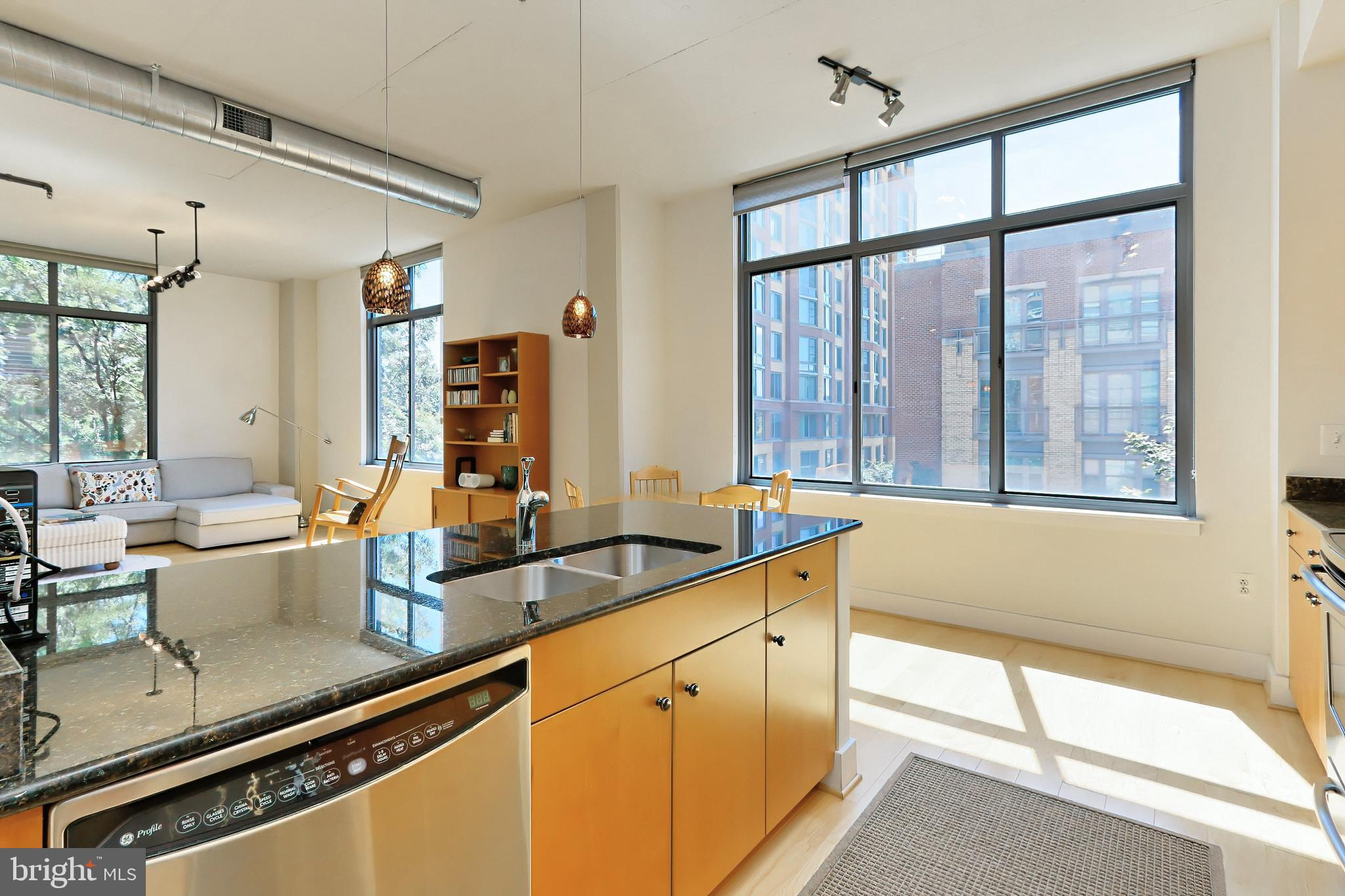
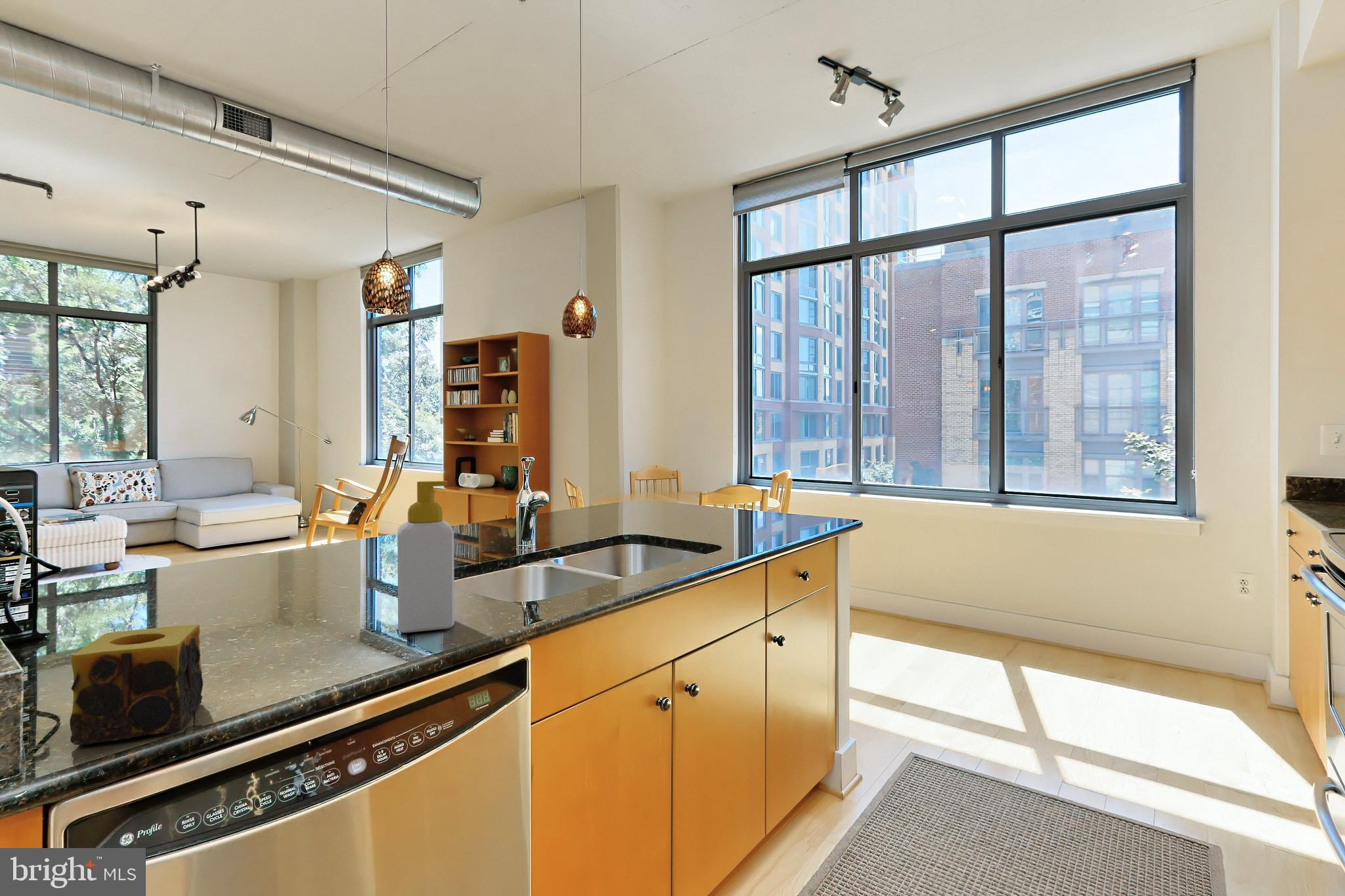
+ soap bottle [397,480,455,633]
+ candle [69,624,204,746]
